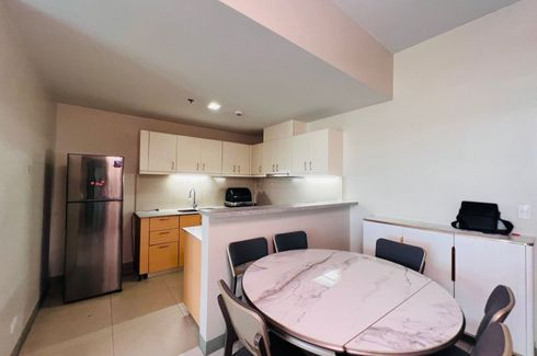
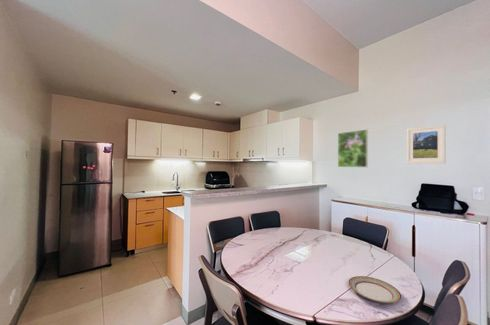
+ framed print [337,128,369,168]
+ plate [347,275,403,304]
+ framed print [406,124,447,164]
